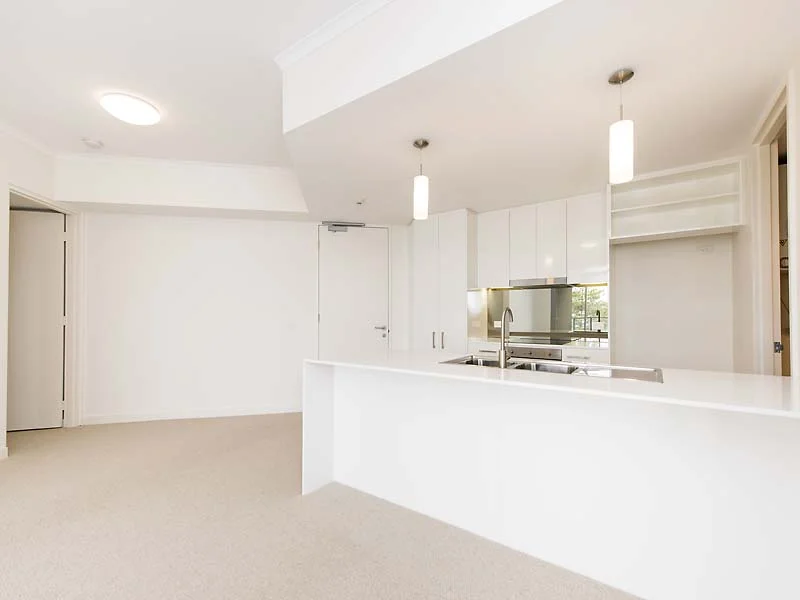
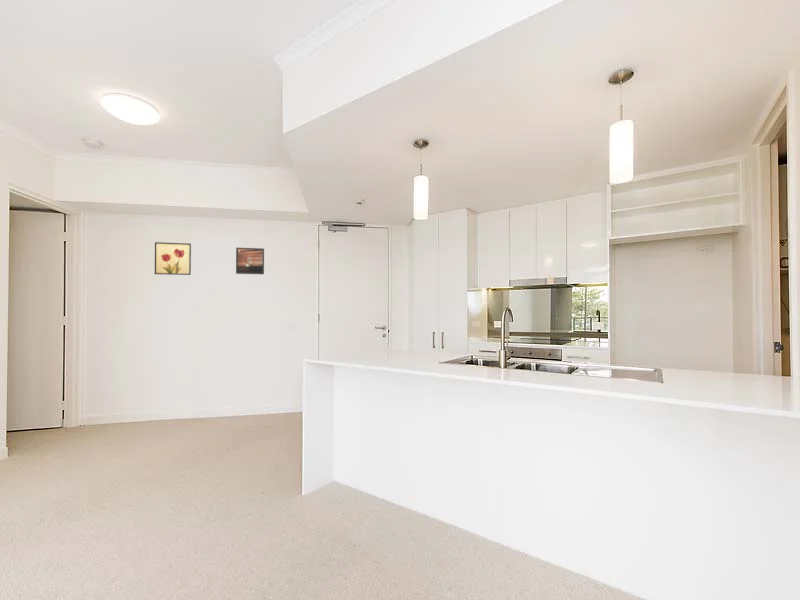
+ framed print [235,246,265,275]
+ wall art [154,241,192,276]
